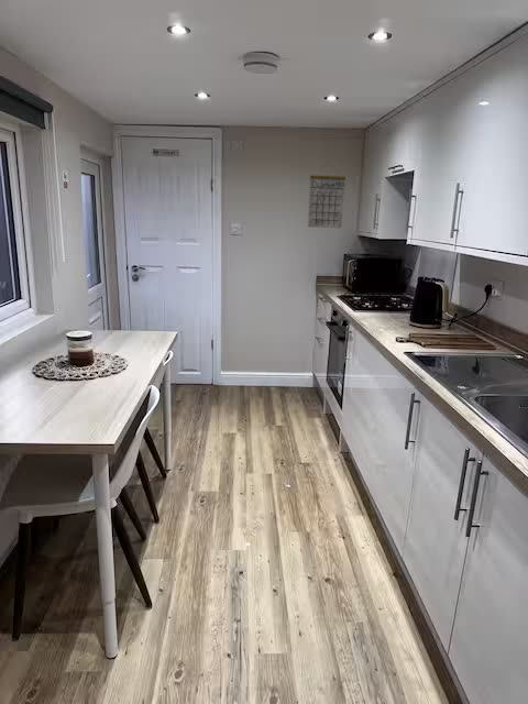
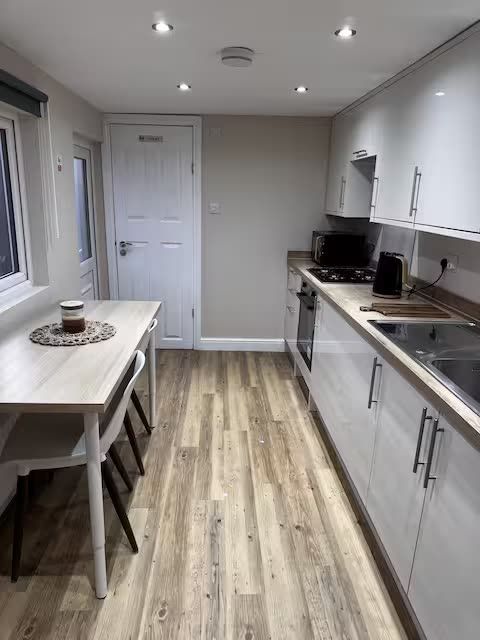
- calendar [307,163,346,229]
